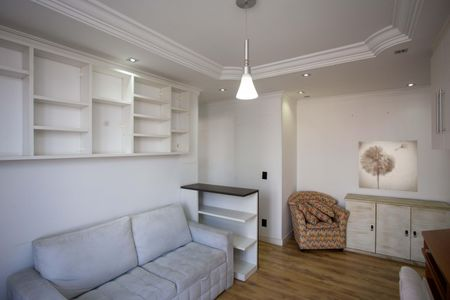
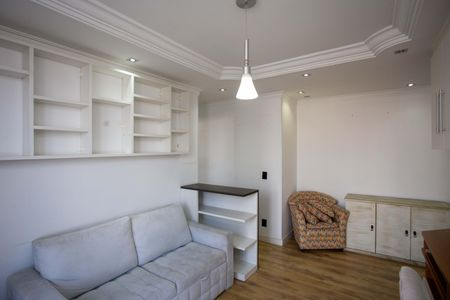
- wall art [358,139,419,193]
